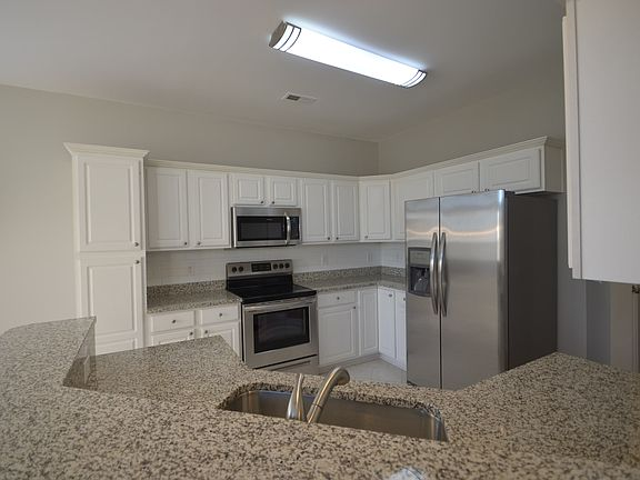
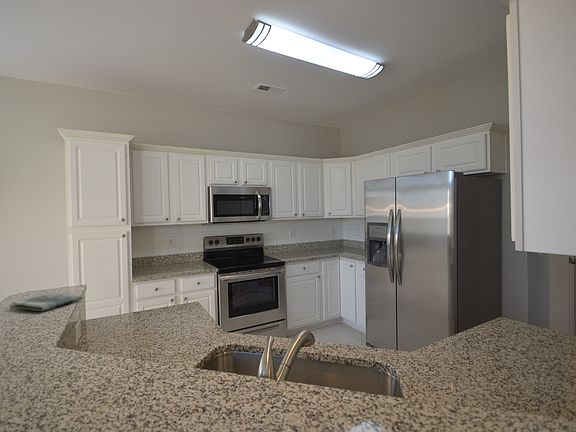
+ dish towel [9,292,84,312]
